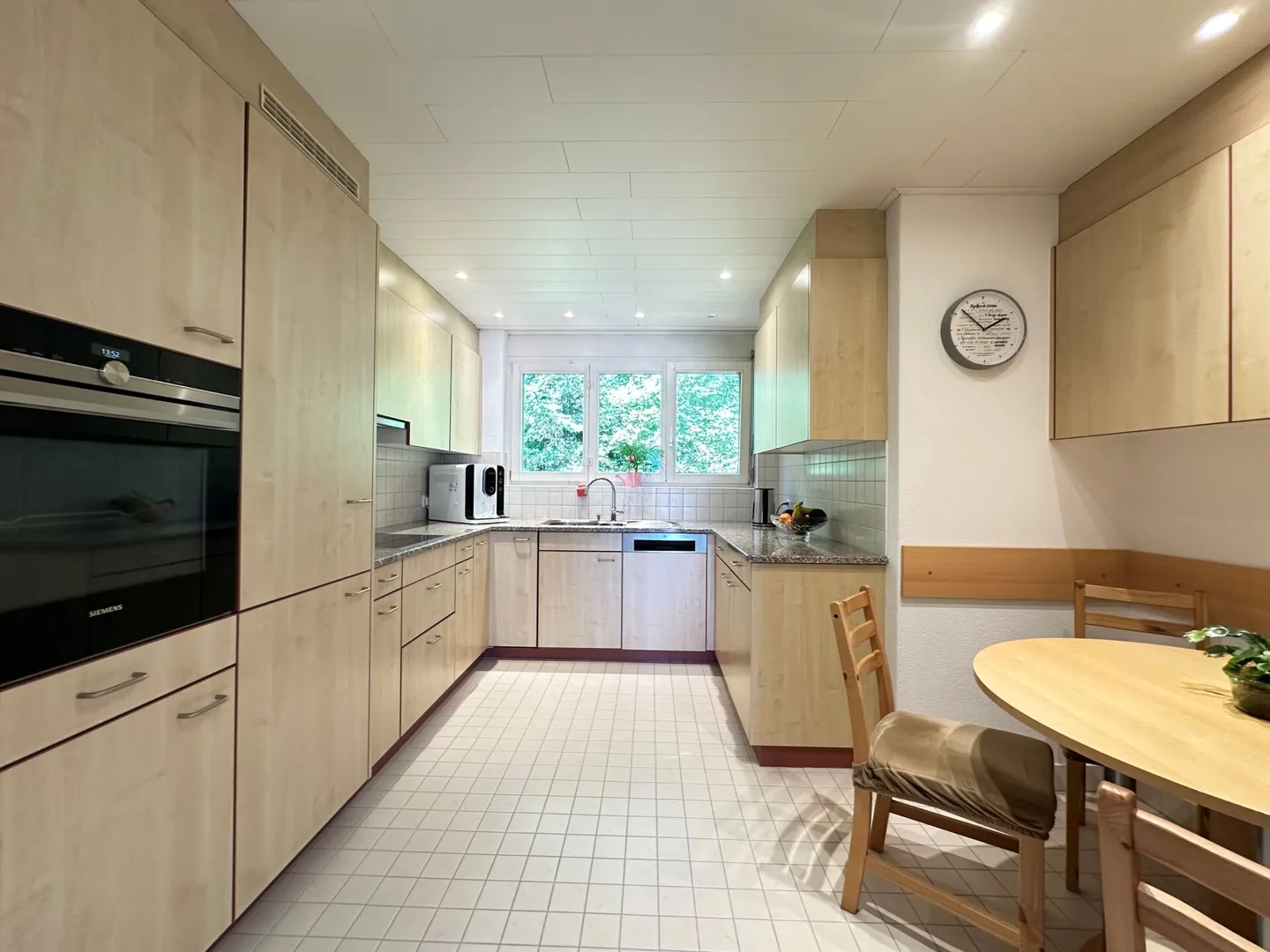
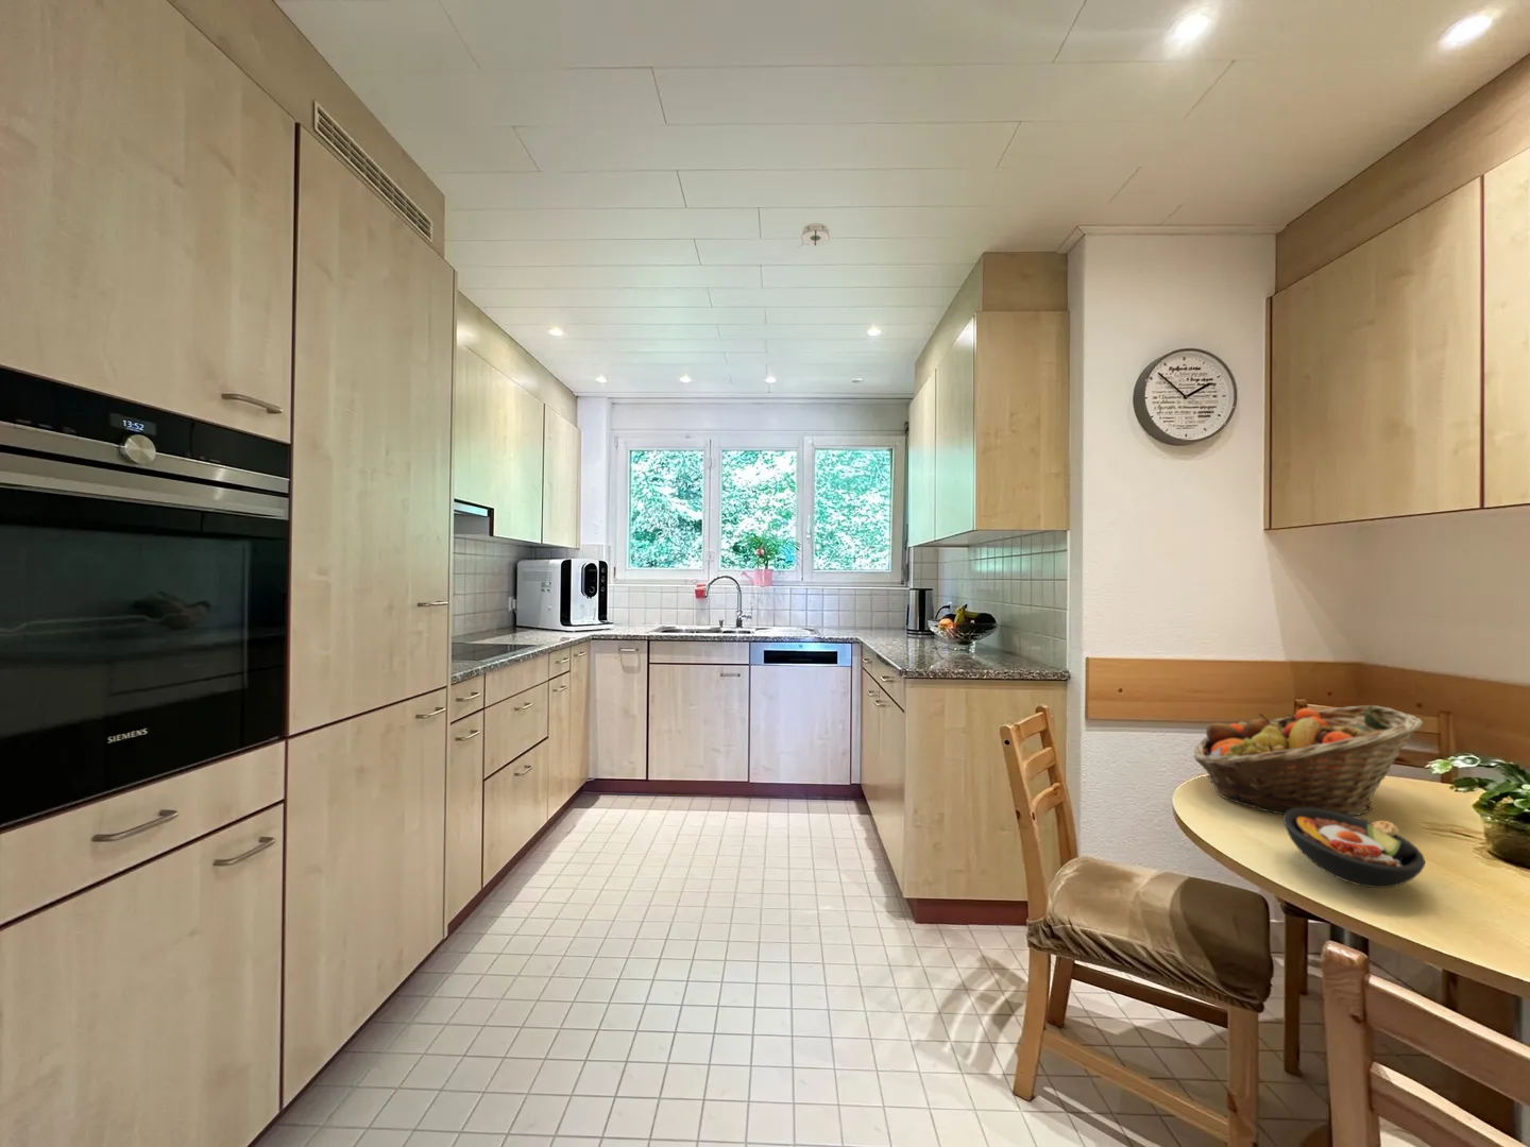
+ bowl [1283,807,1426,889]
+ smoke detector [796,222,832,248]
+ fruit basket [1193,704,1425,817]
